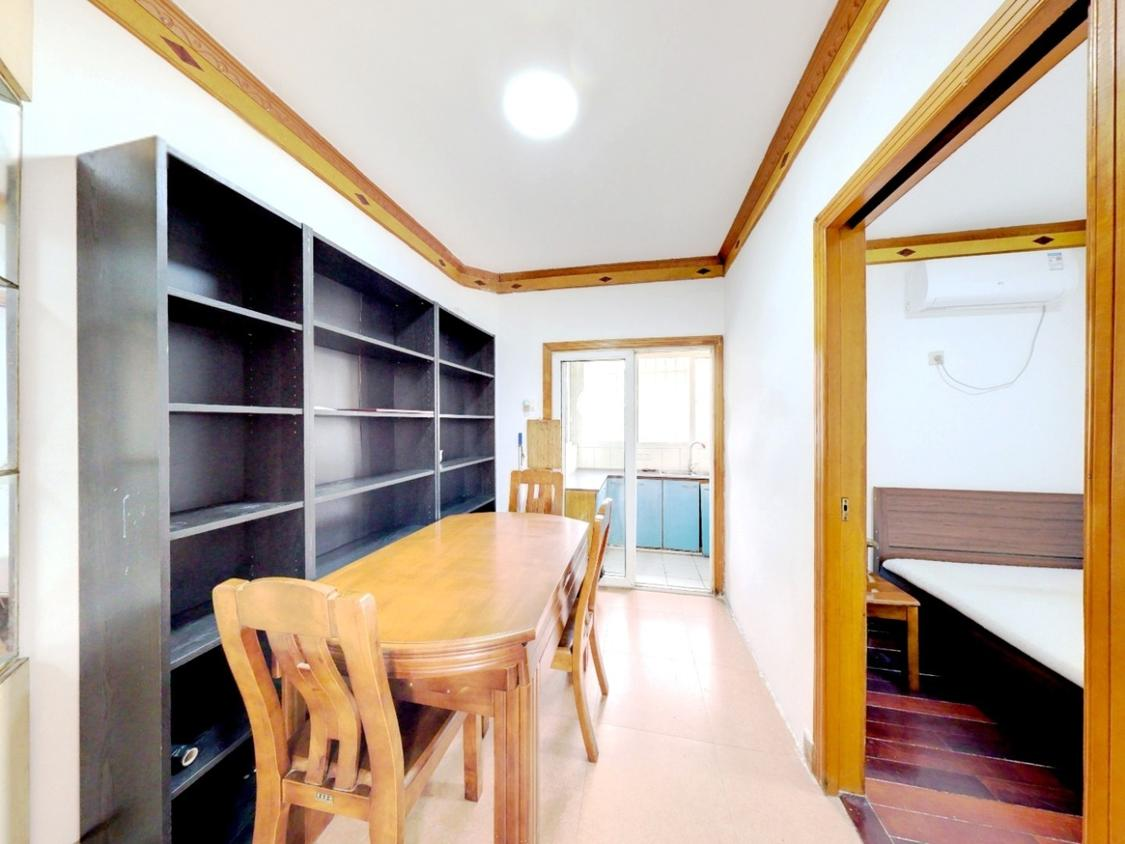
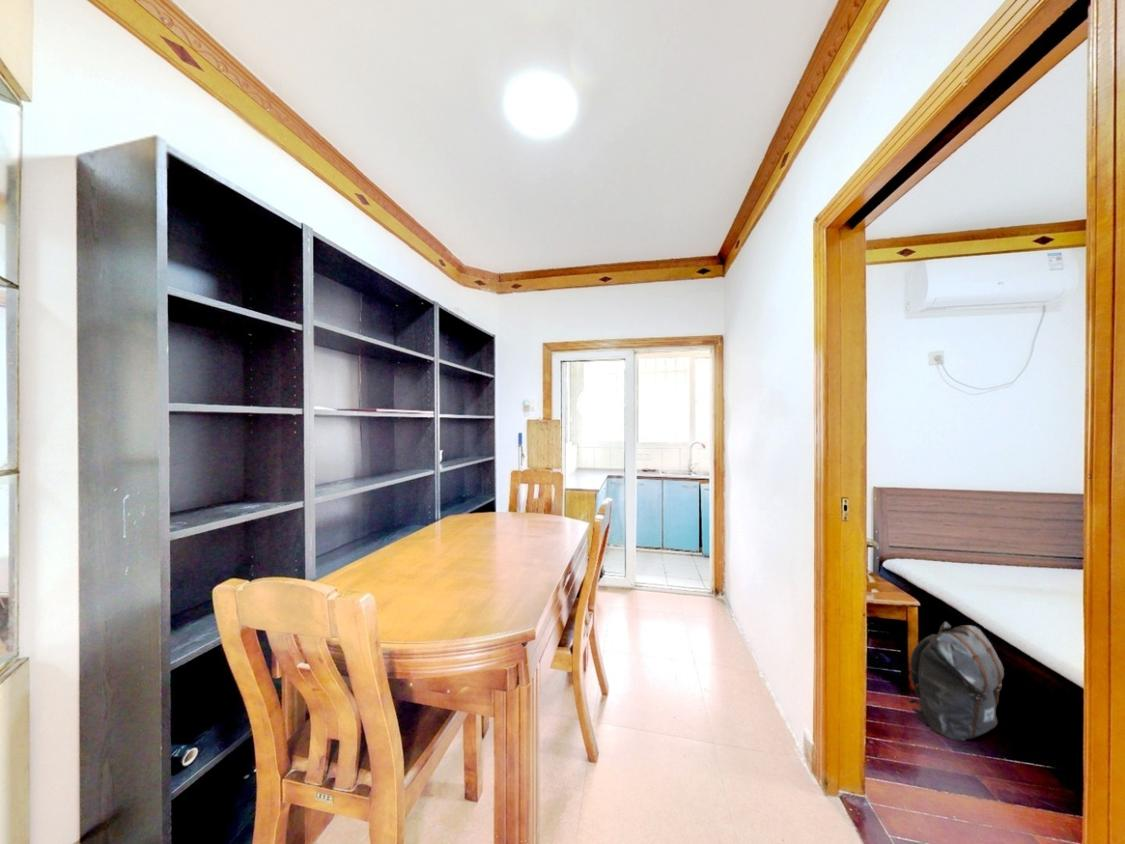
+ backpack [908,621,1005,742]
